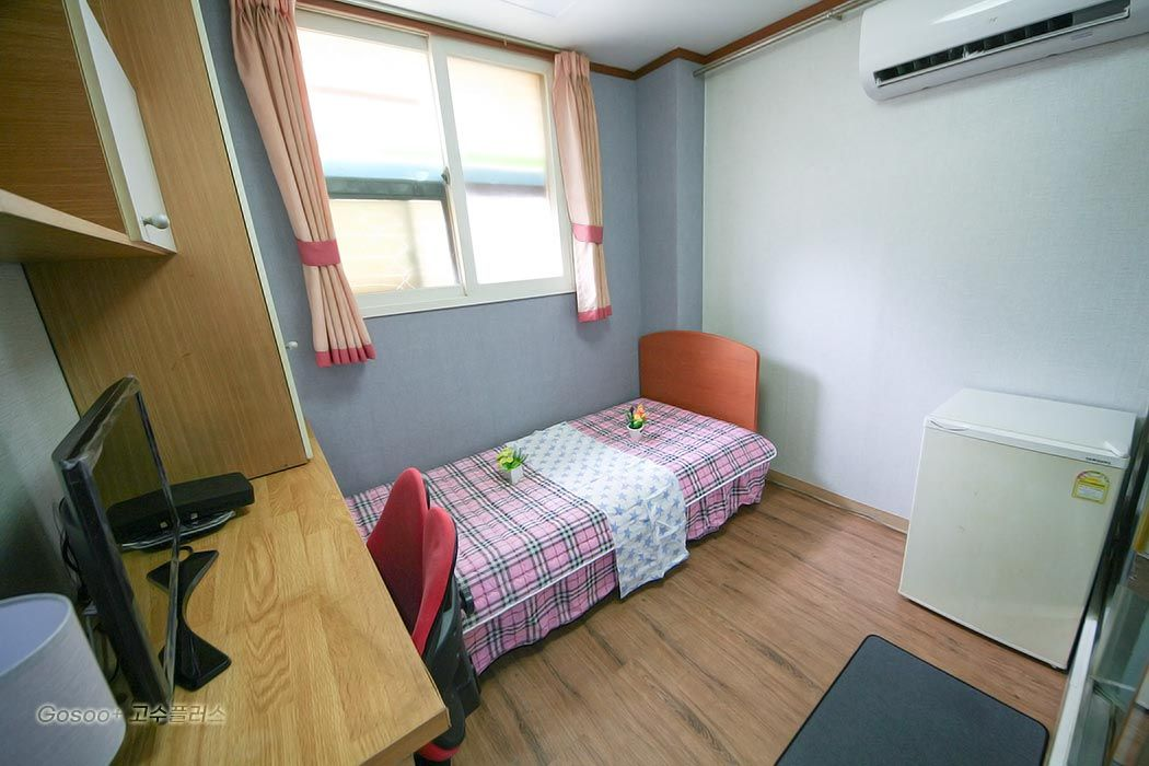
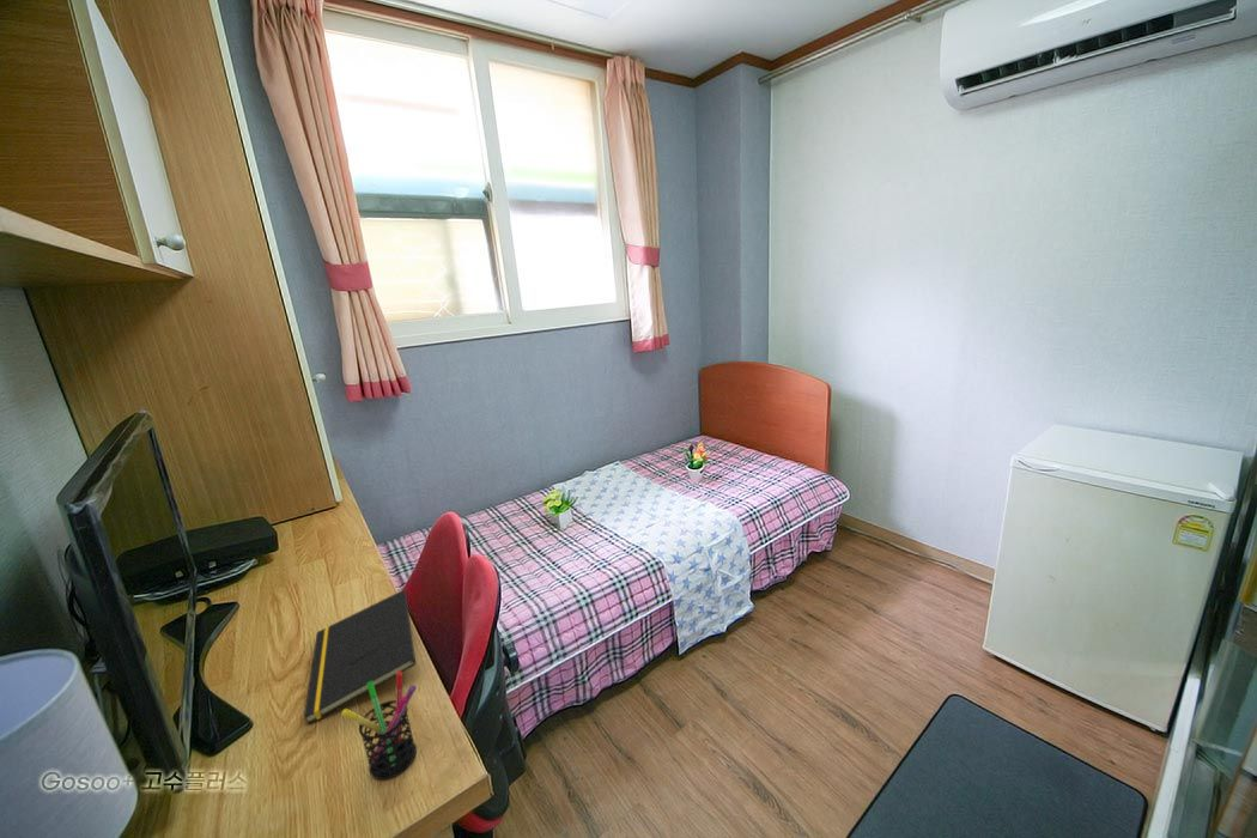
+ notepad [303,589,417,725]
+ pen holder [340,672,418,781]
